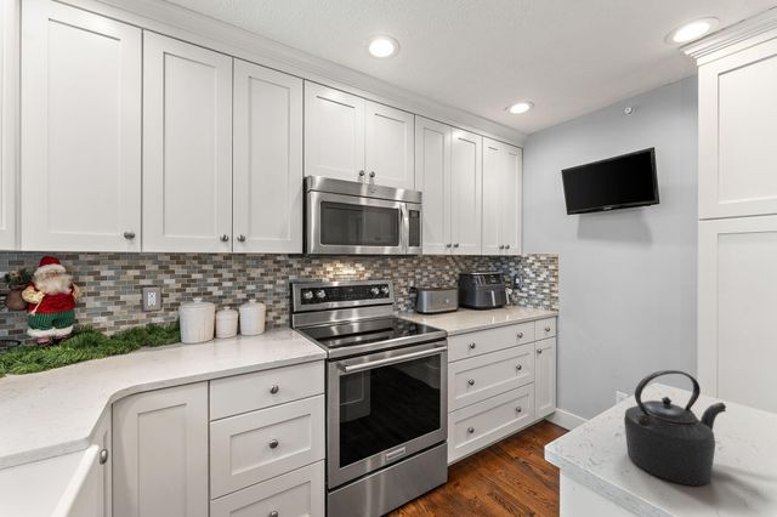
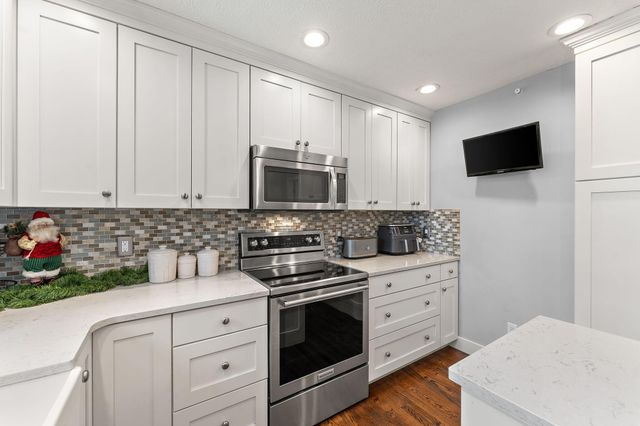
- kettle [623,369,727,487]
